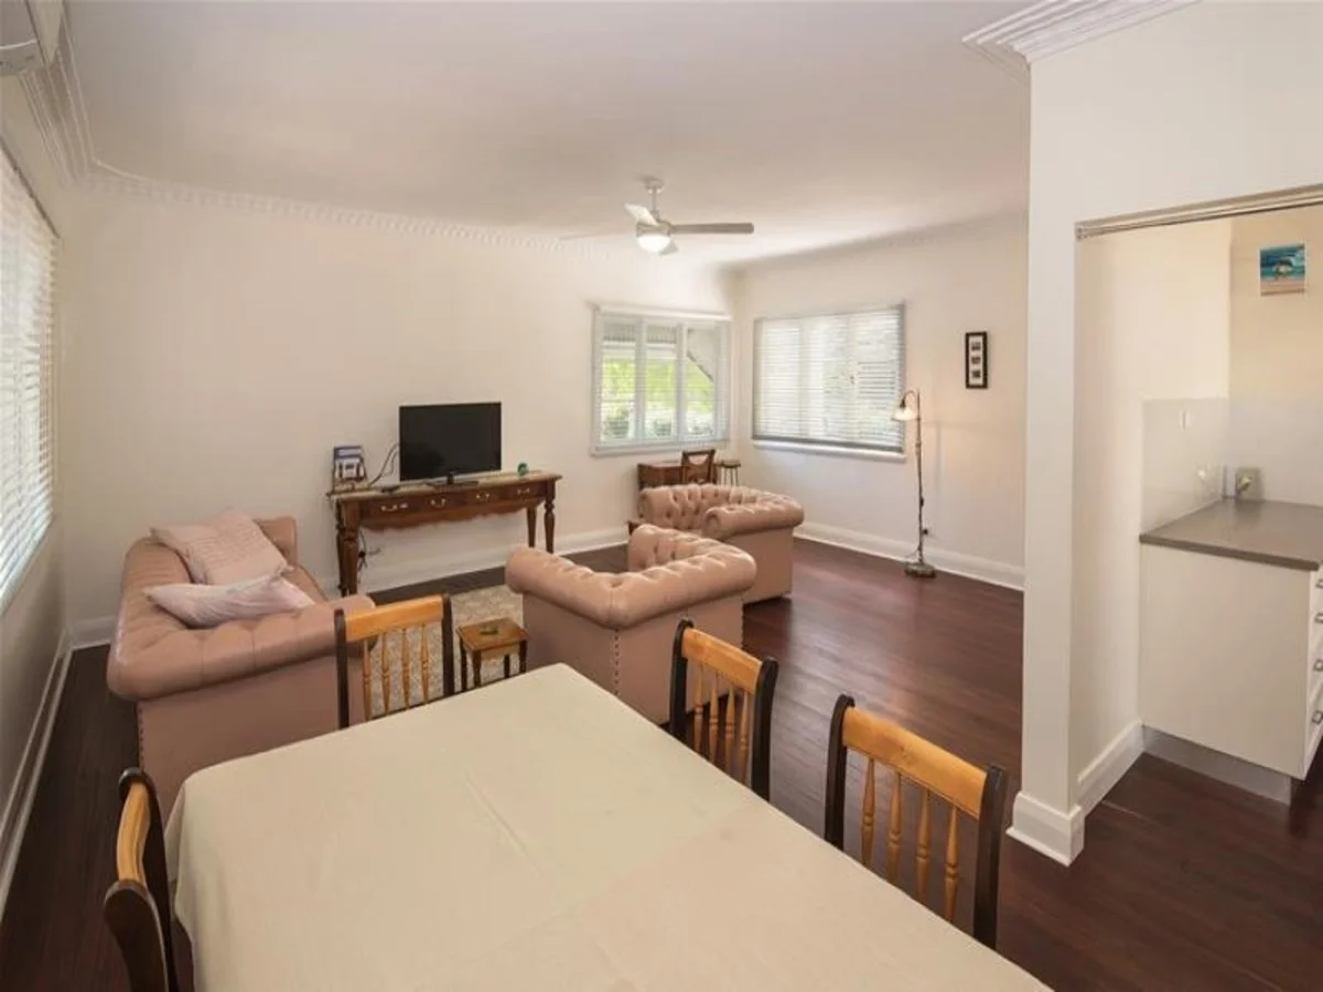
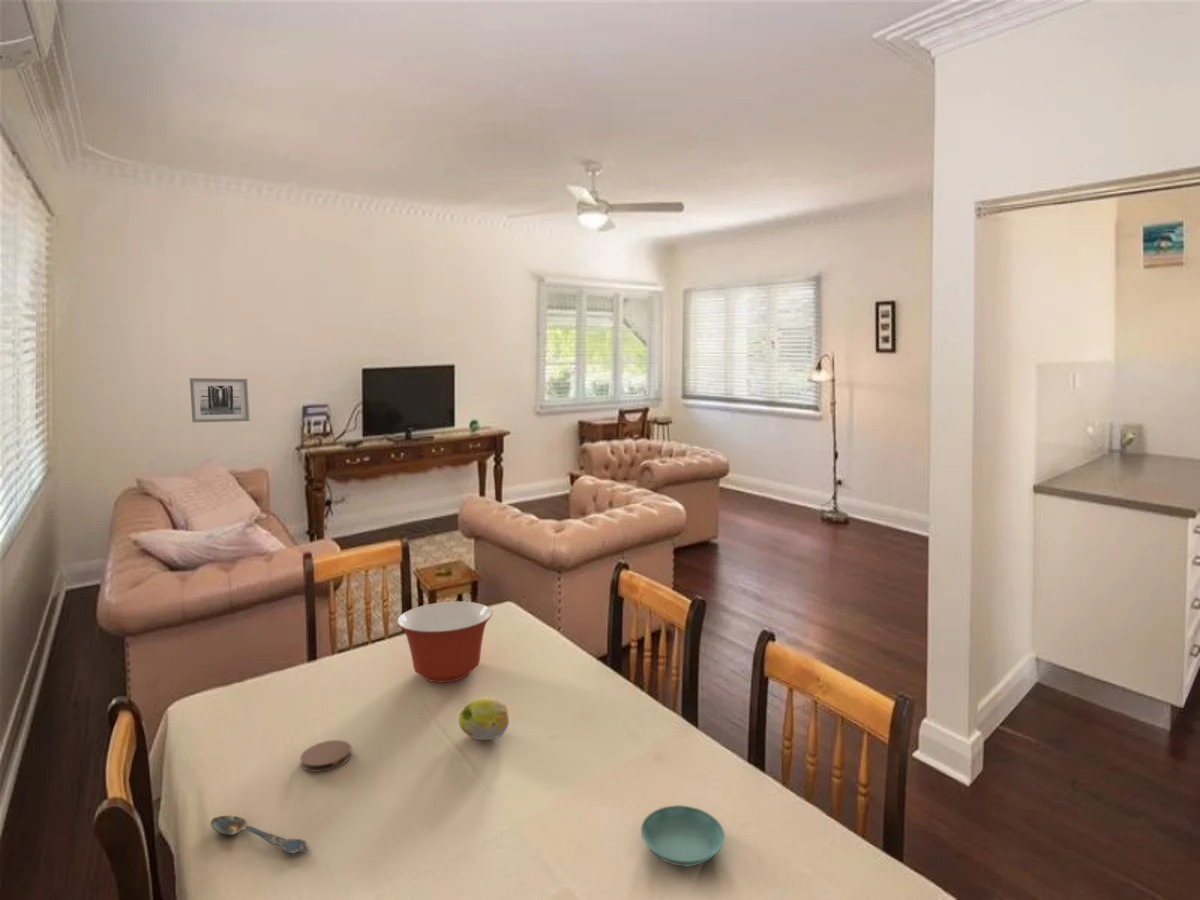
+ mixing bowl [396,600,494,684]
+ saucer [640,804,726,867]
+ wall art [189,377,251,423]
+ coaster [300,739,352,773]
+ spoon [210,815,310,854]
+ fruit [458,695,510,741]
